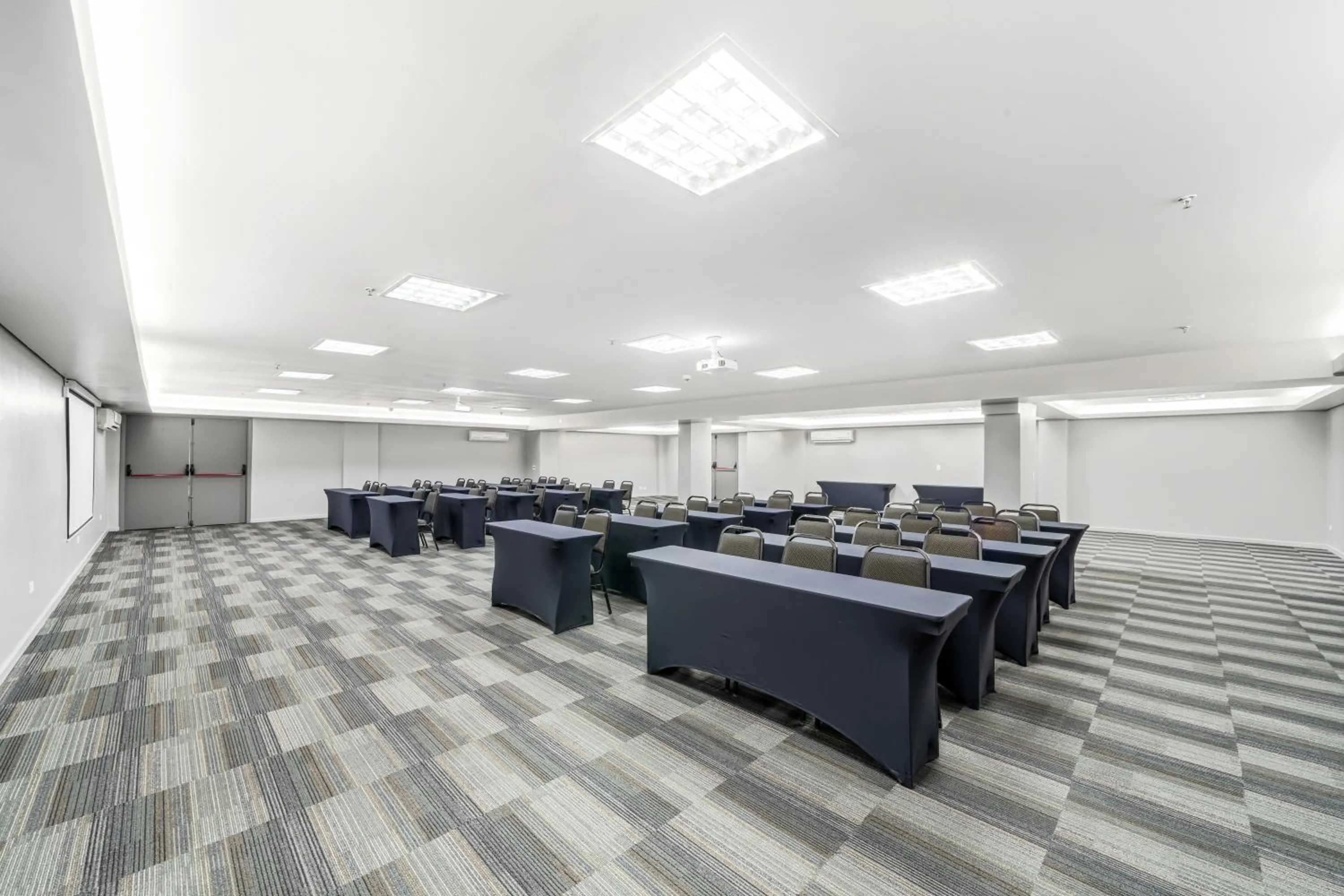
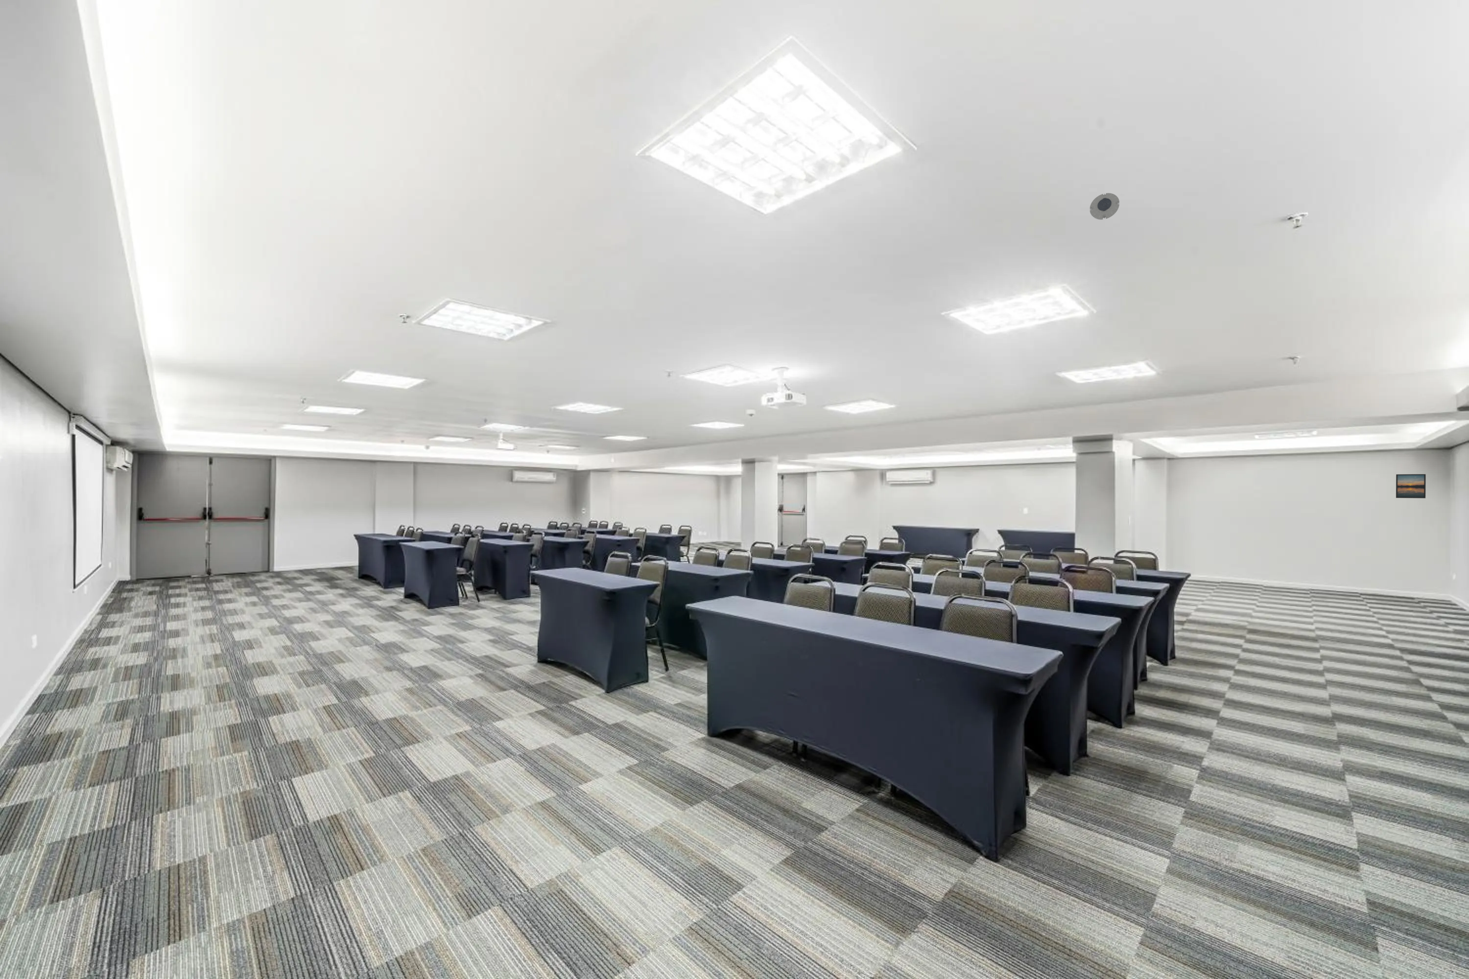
+ smoke detector [1090,192,1120,221]
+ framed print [1396,474,1426,499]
